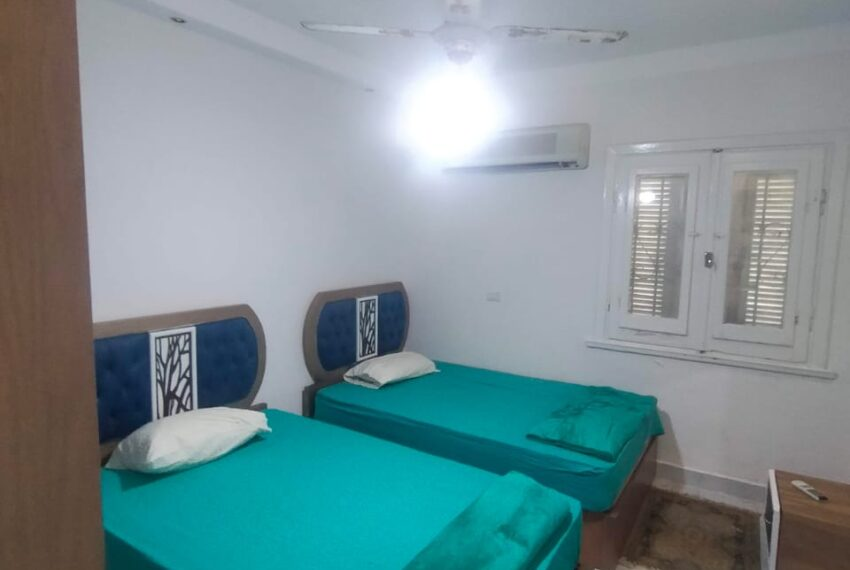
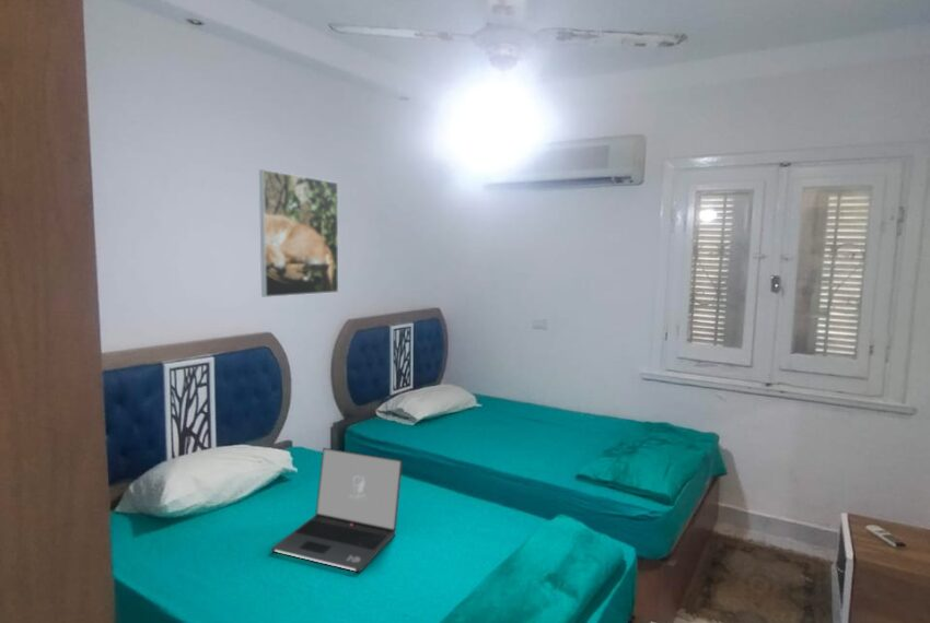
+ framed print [258,168,339,298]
+ laptop [270,447,404,574]
